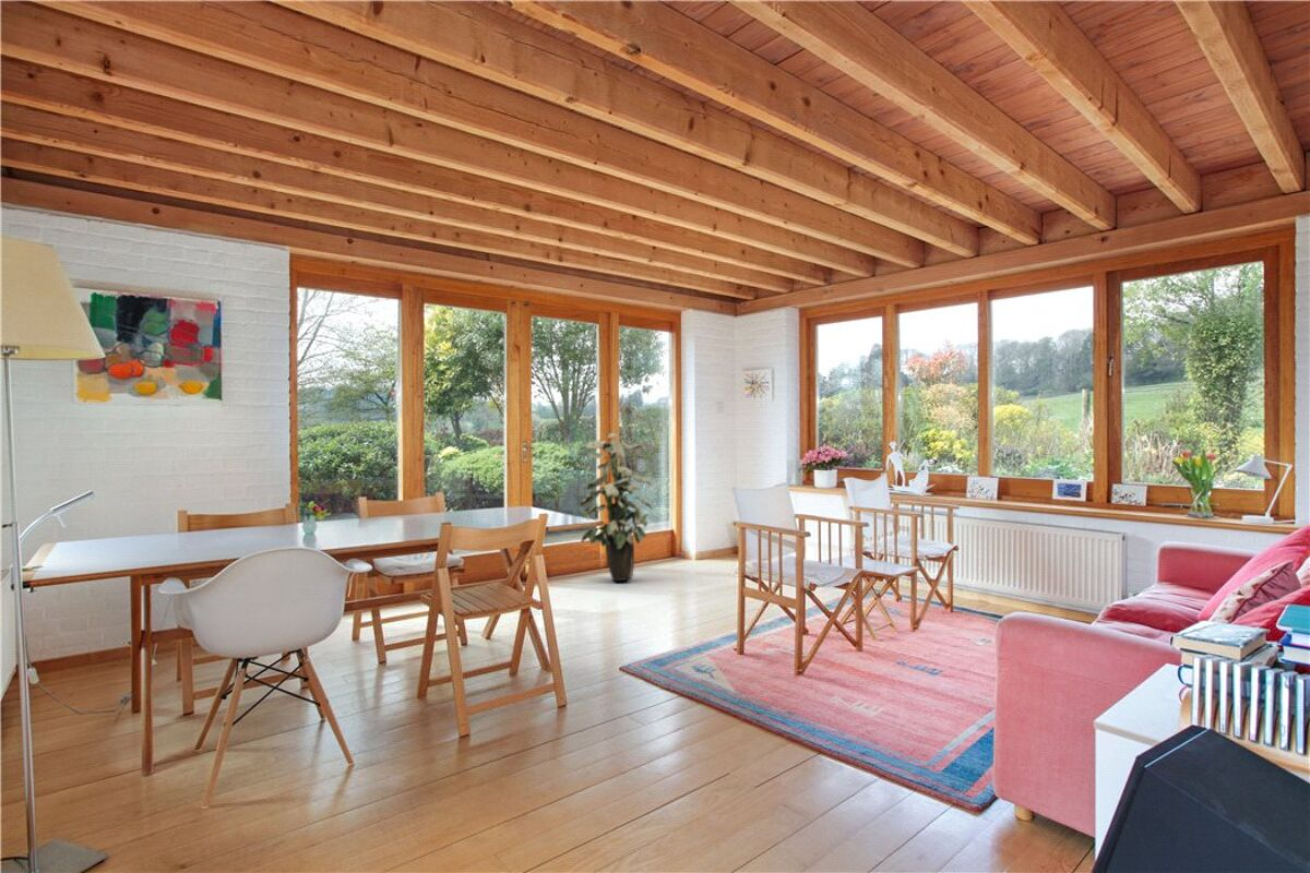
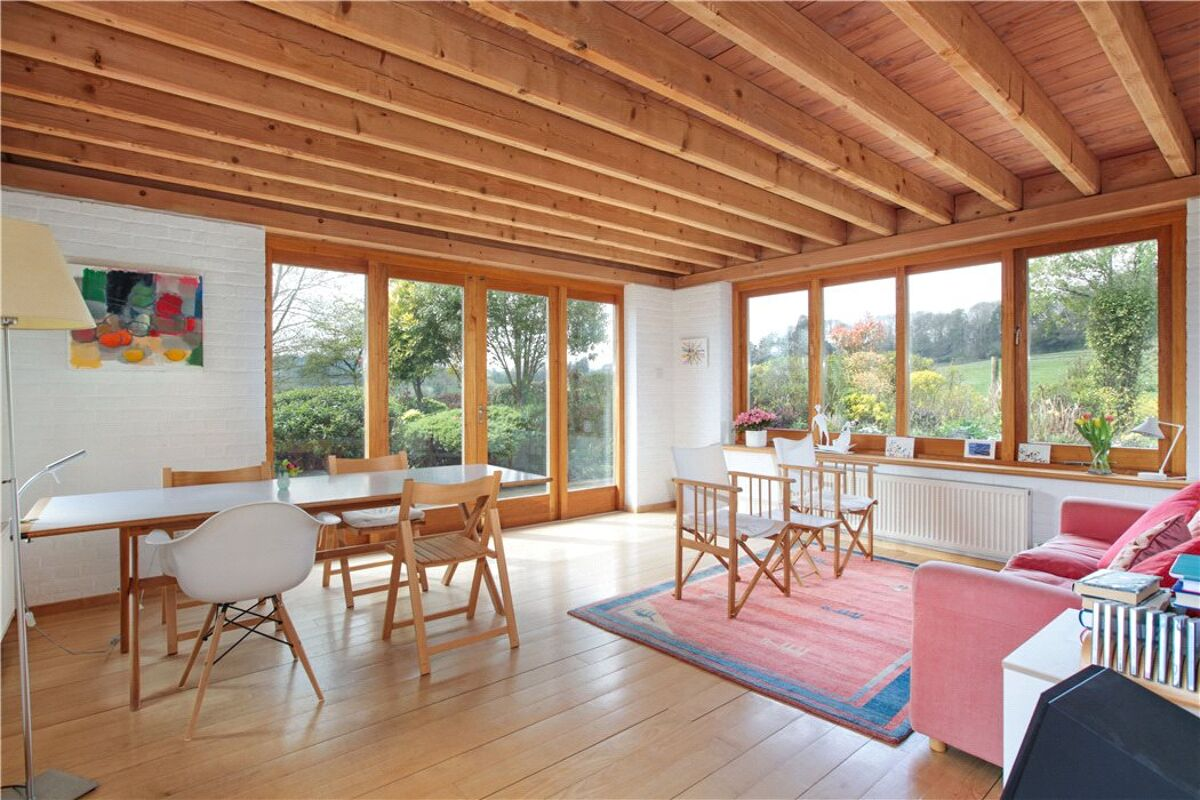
- indoor plant [579,432,654,582]
